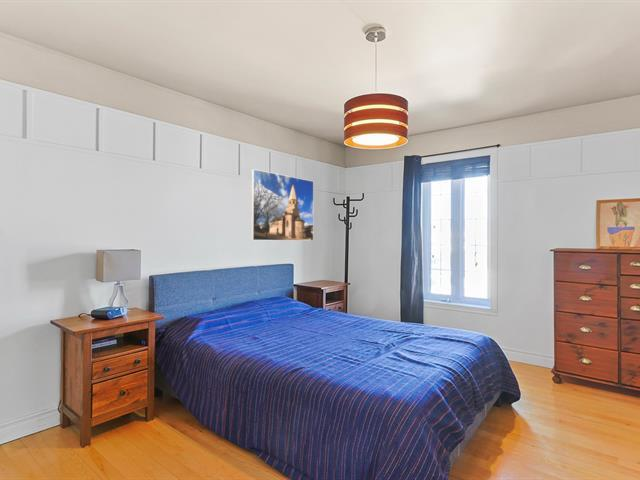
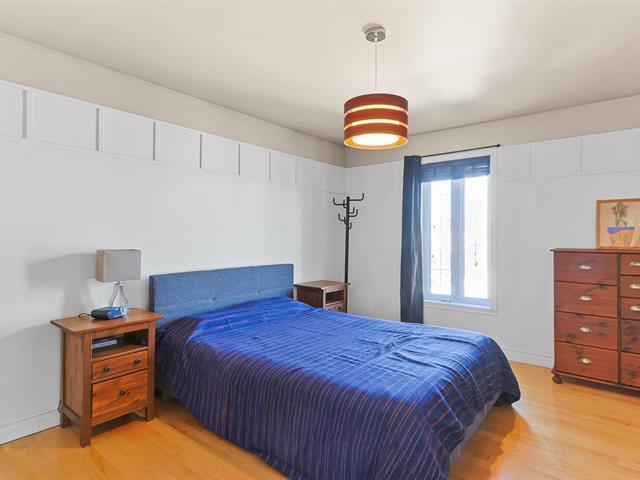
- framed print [250,168,315,242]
